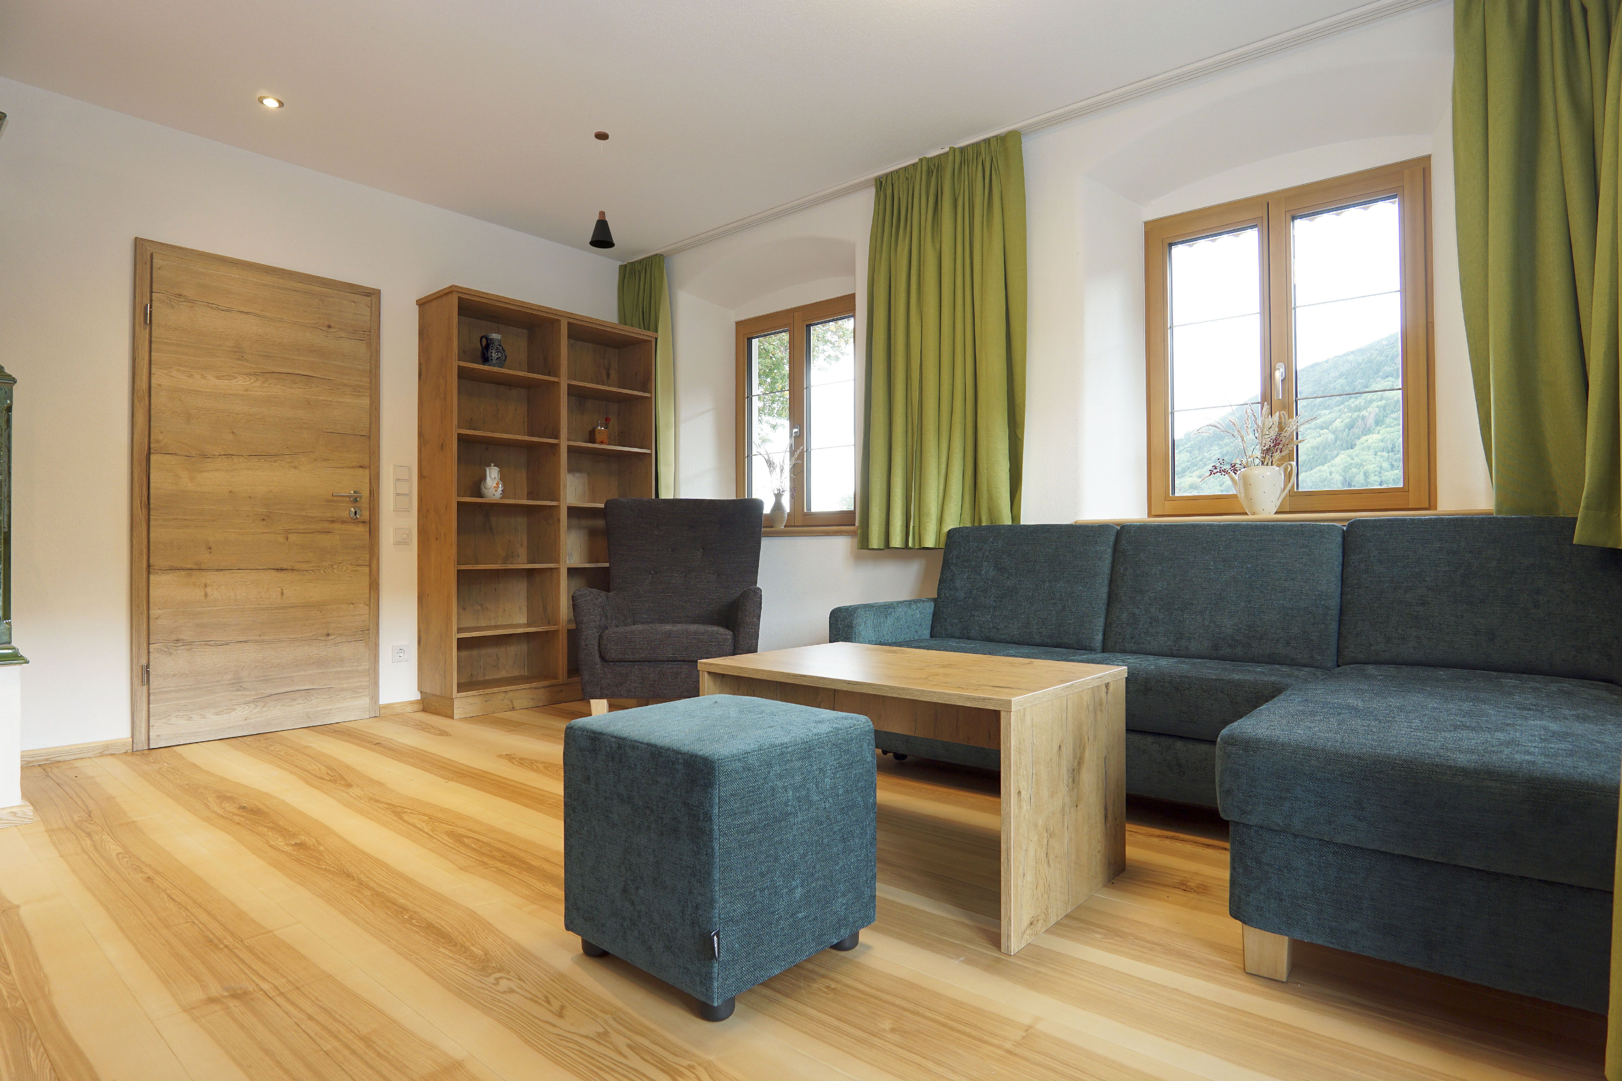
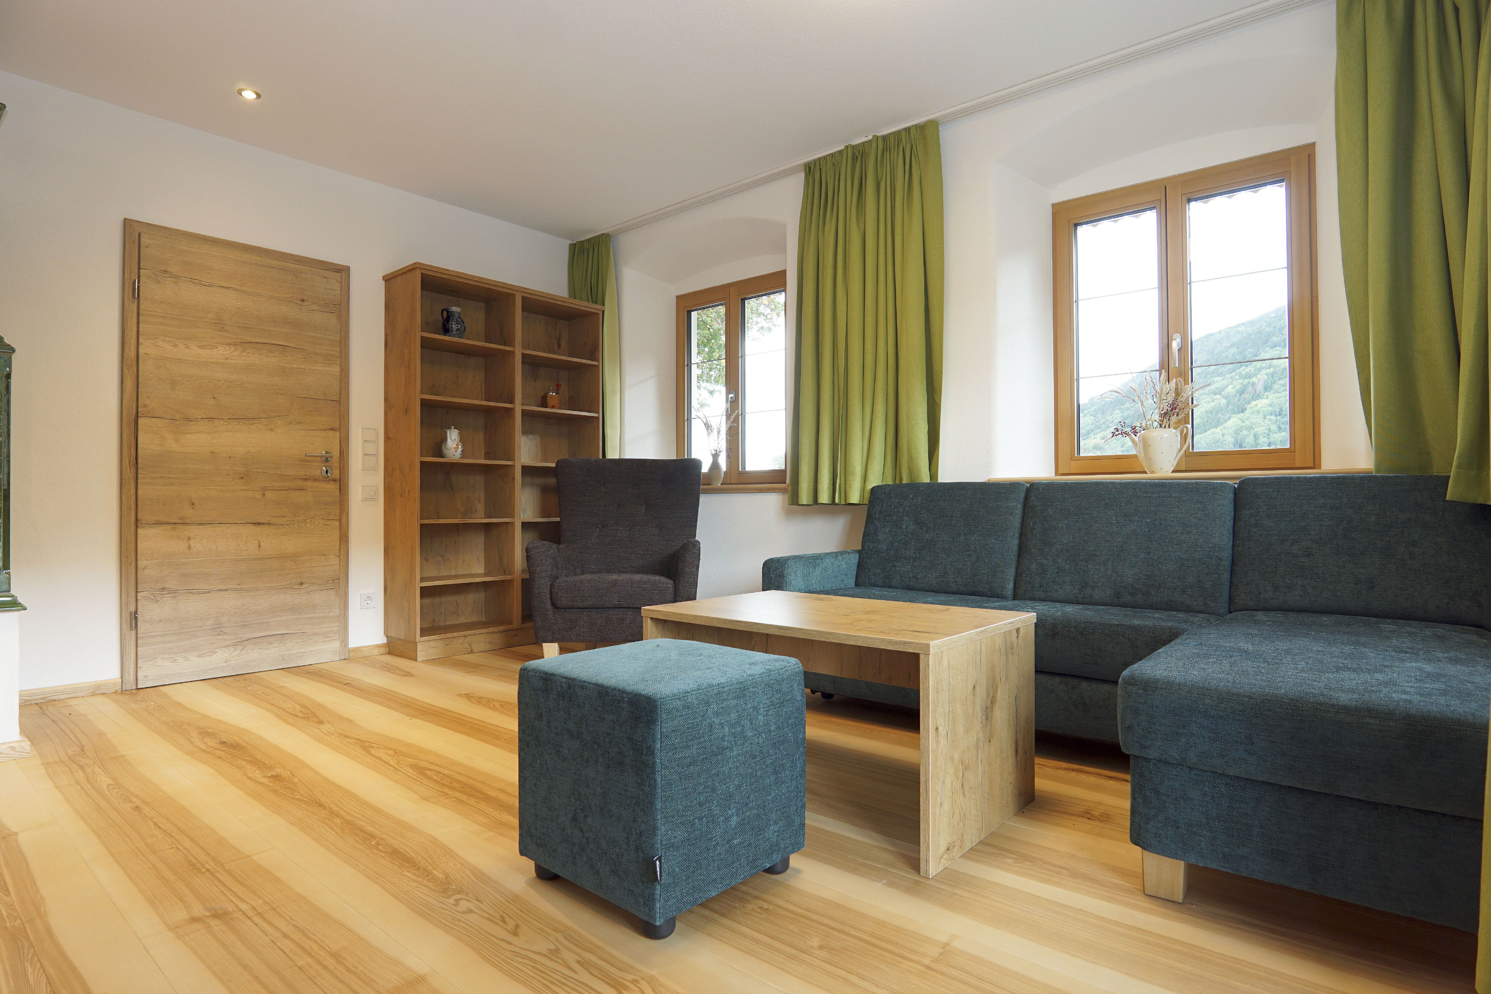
- pendant lamp [589,132,615,249]
